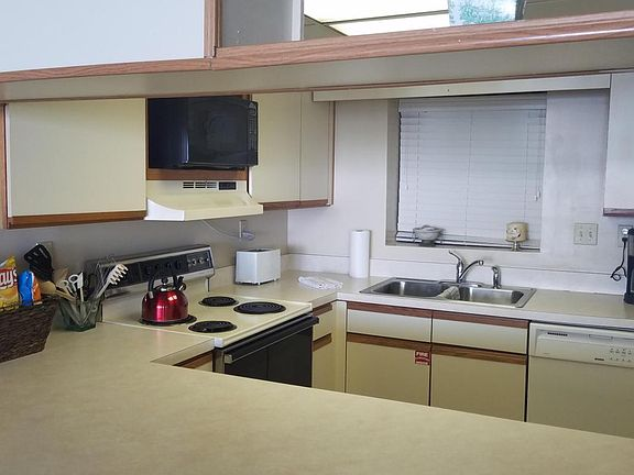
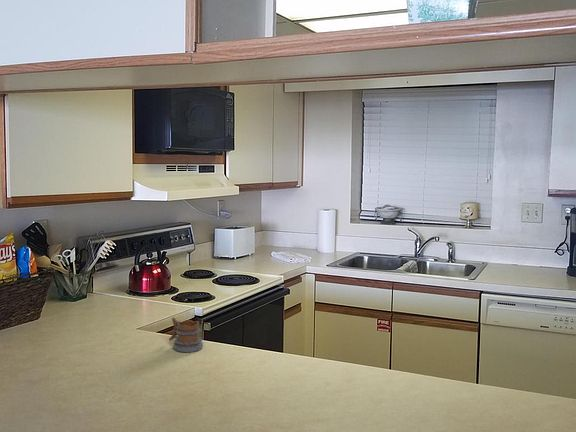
+ mug [168,317,204,353]
